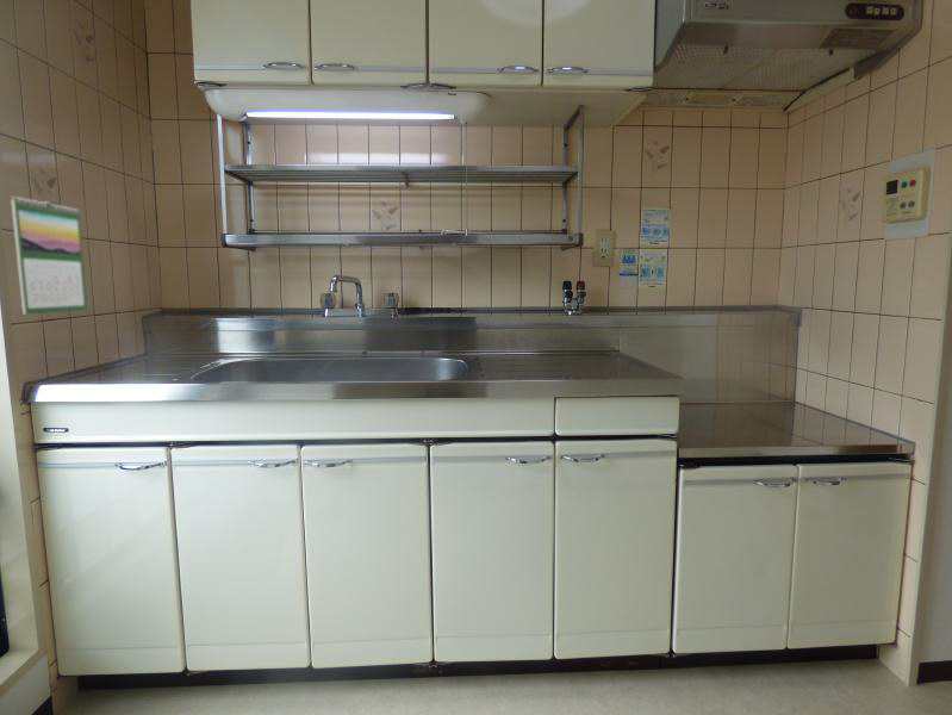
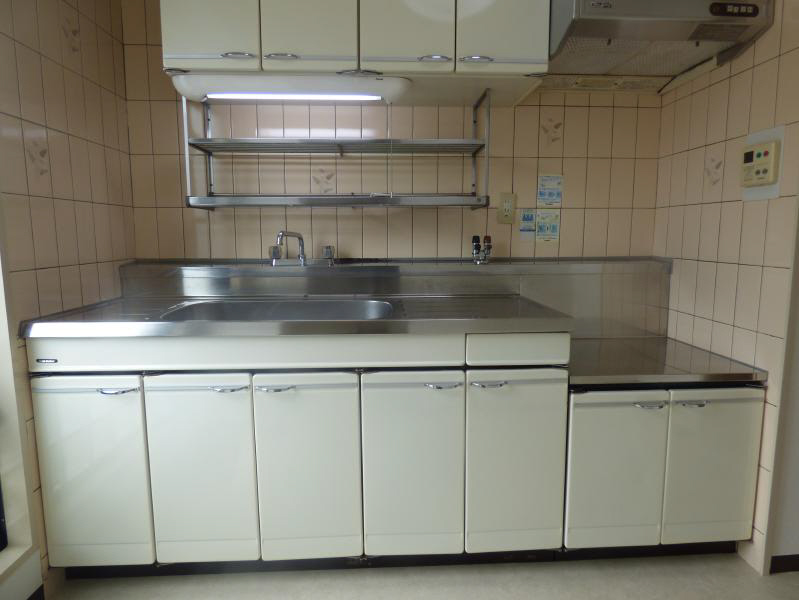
- calendar [10,195,88,316]
